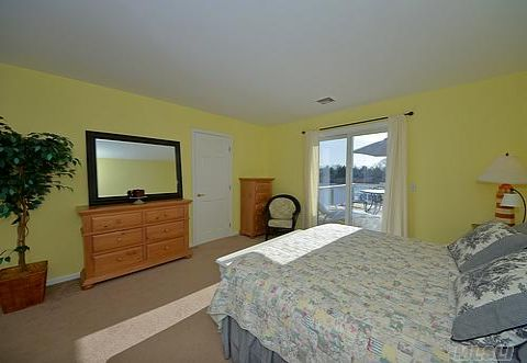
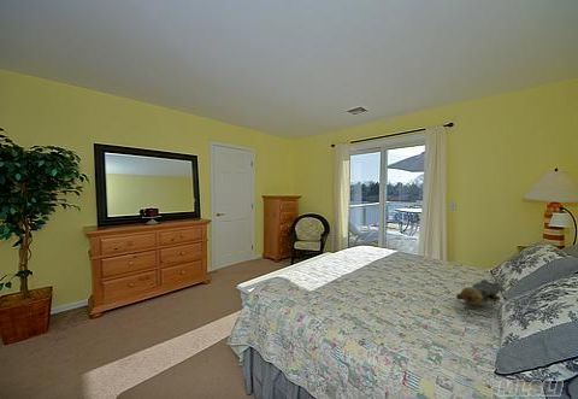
+ teddy bear [455,278,507,307]
